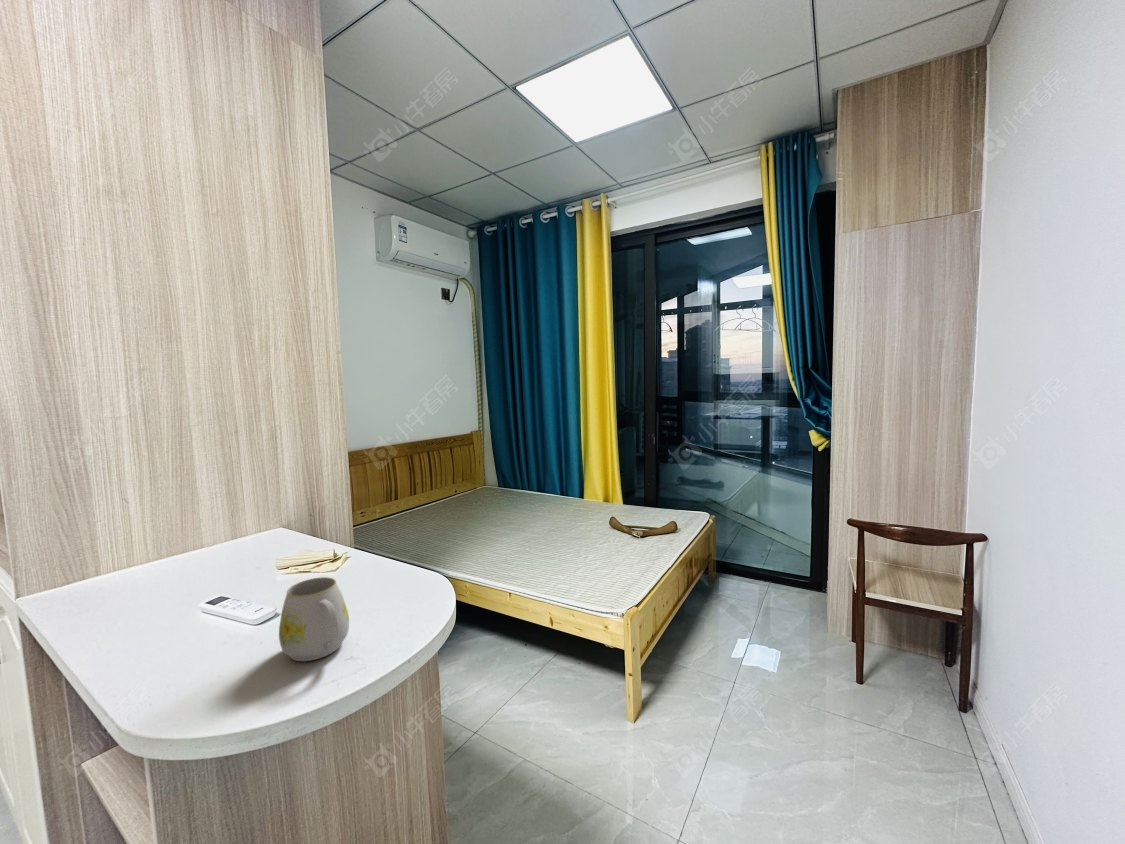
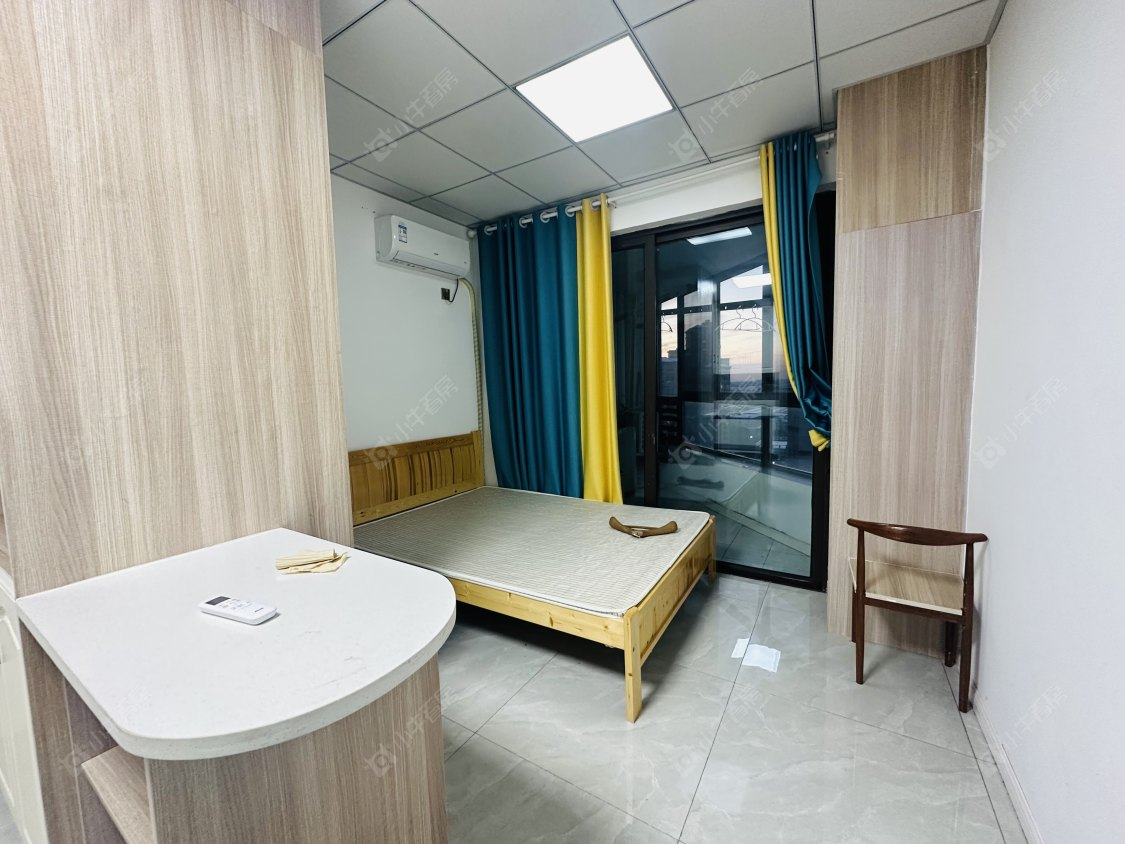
- mug [278,576,350,662]
